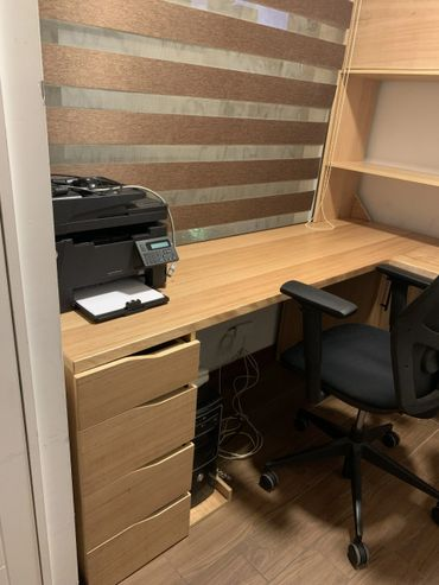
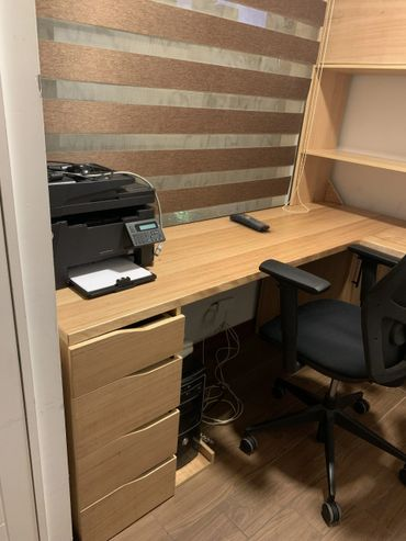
+ remote control [228,212,271,232]
